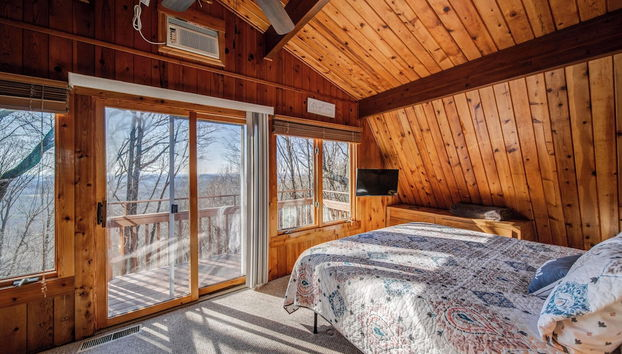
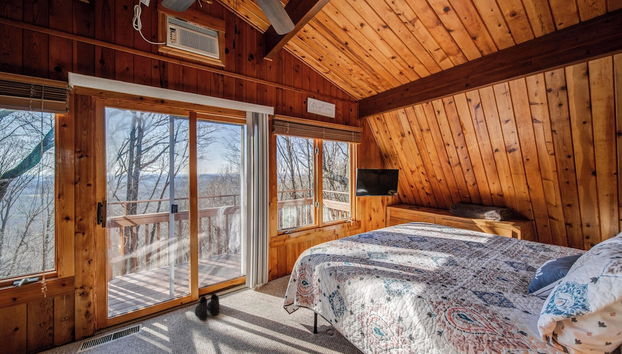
+ boots [194,293,220,321]
